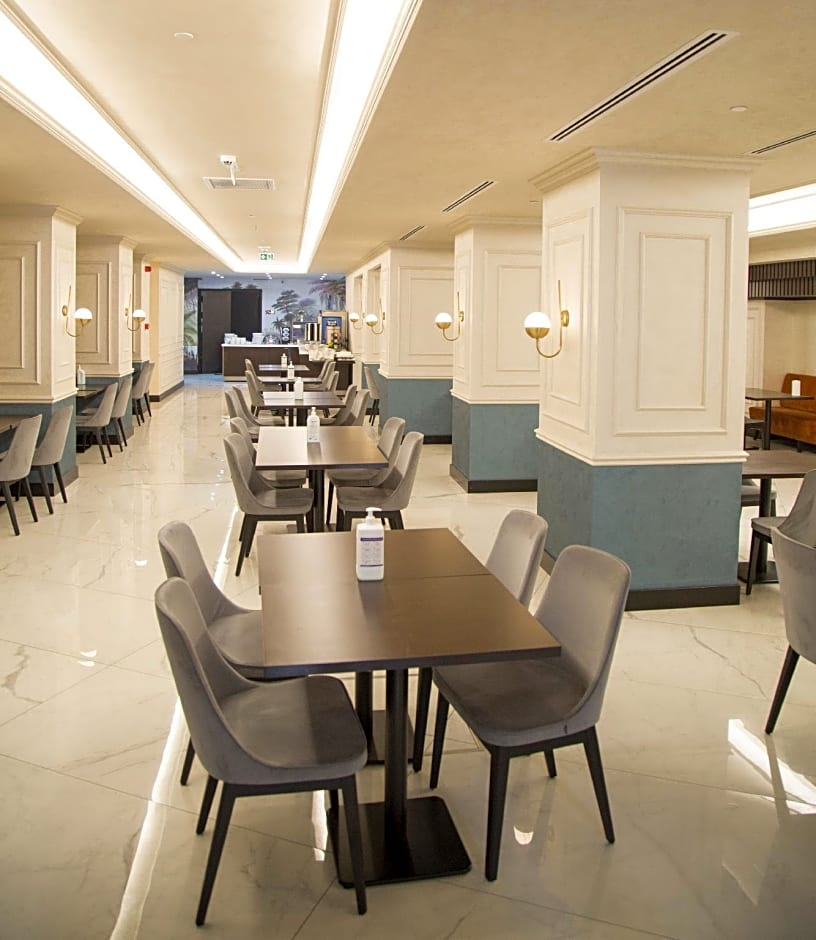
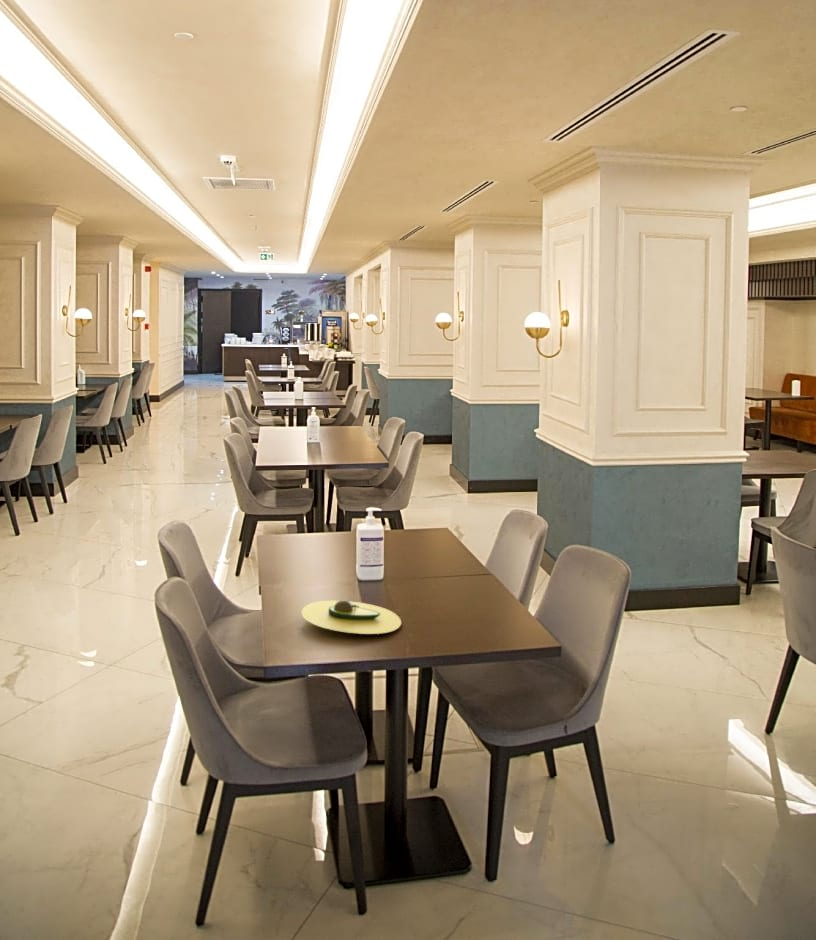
+ avocado [300,599,402,635]
